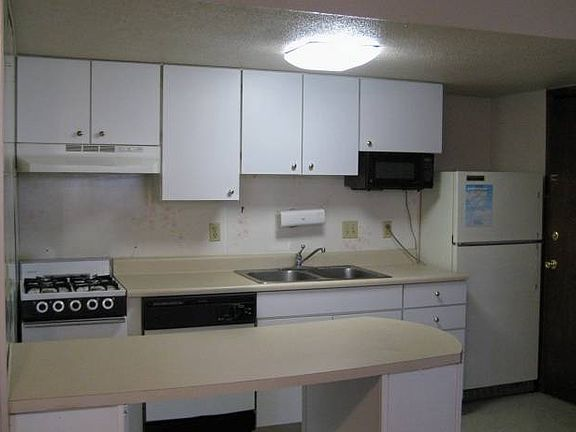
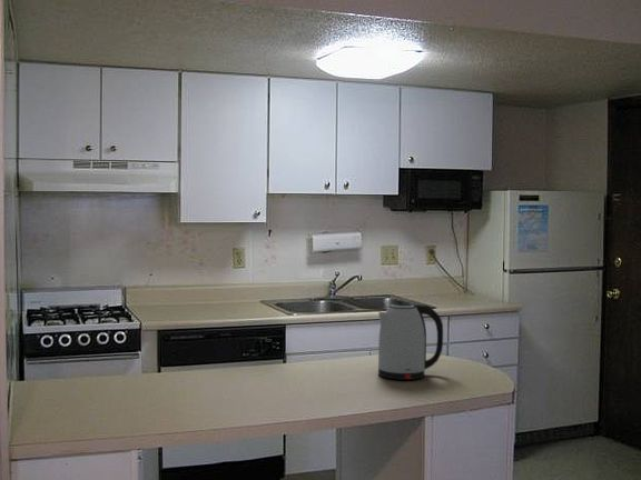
+ kettle [377,301,444,381]
